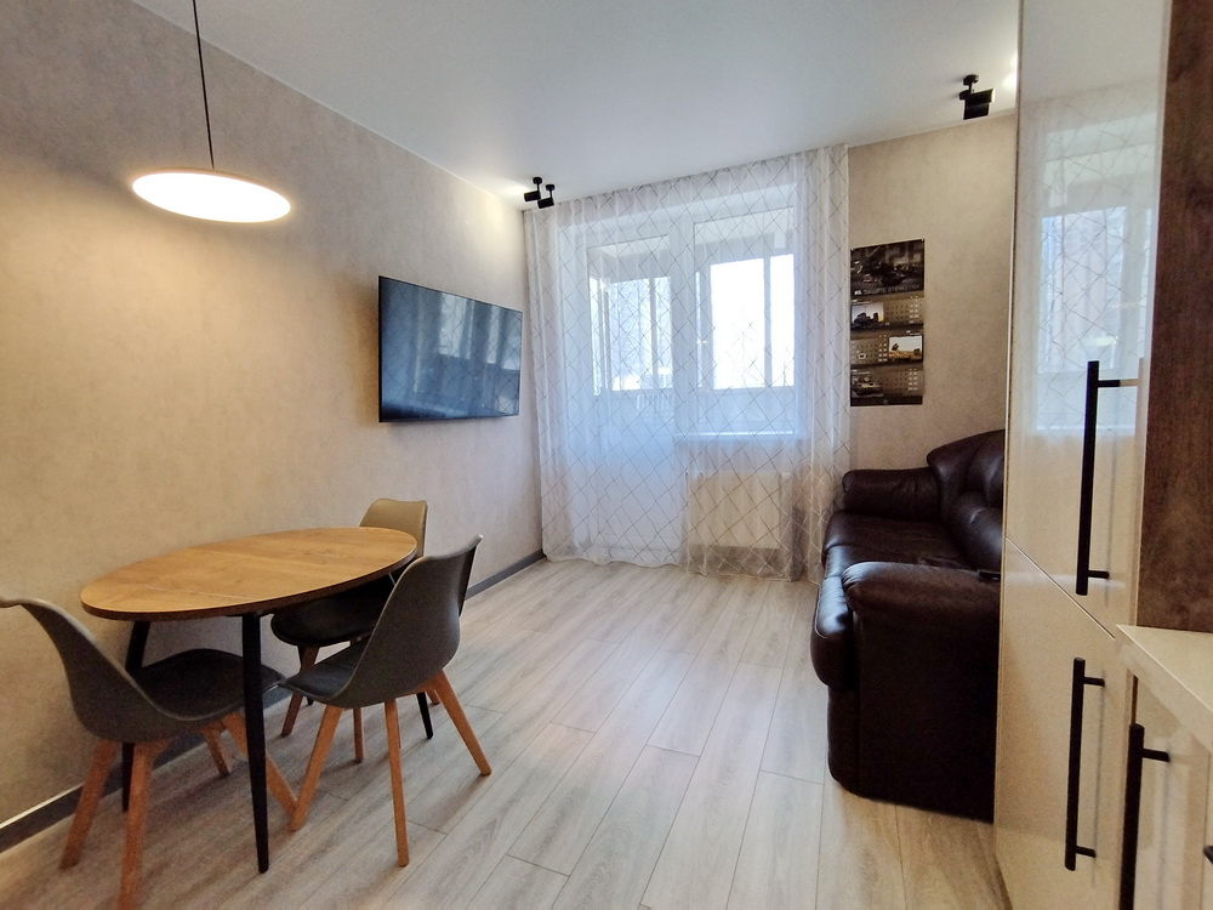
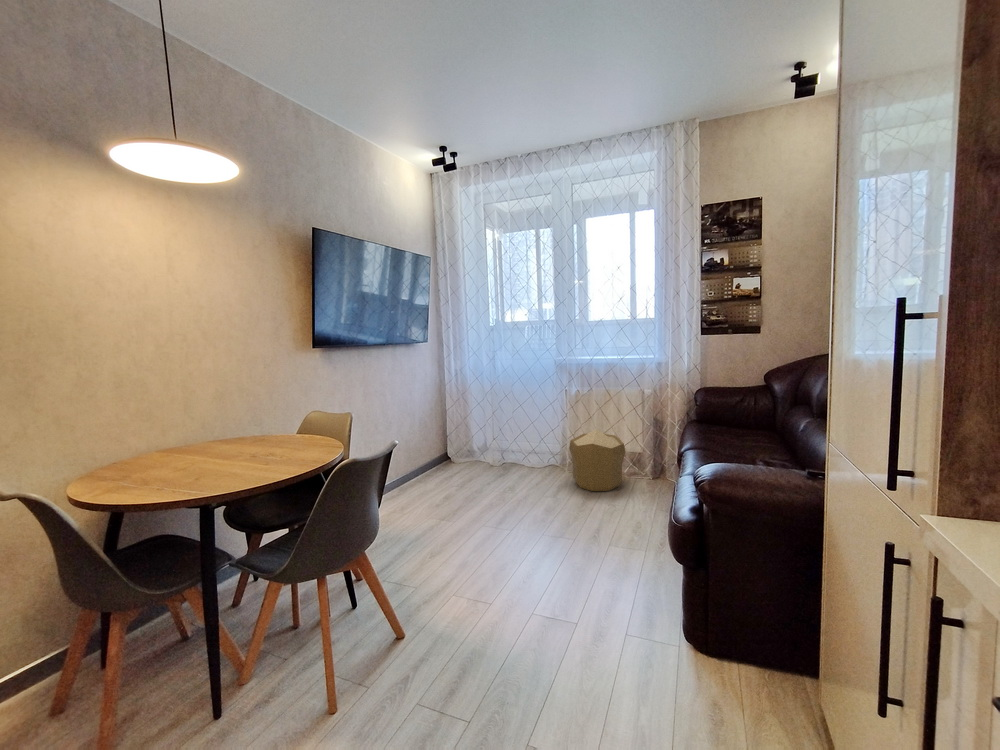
+ pouf [568,428,626,492]
